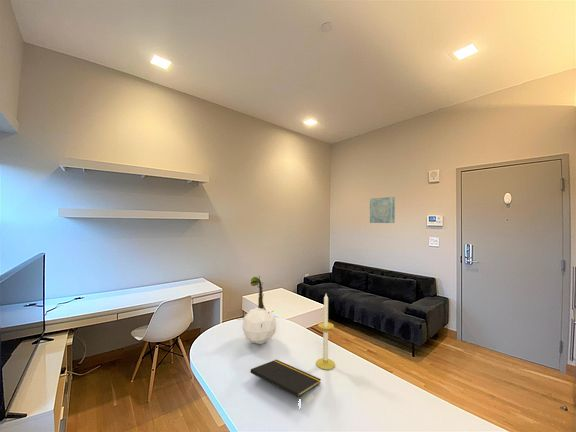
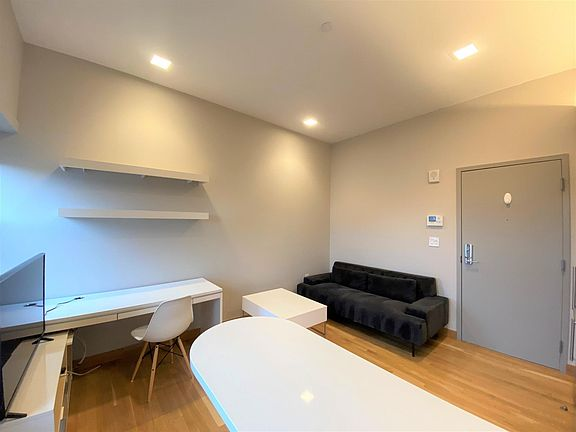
- notepad [249,359,322,398]
- candle [315,293,336,371]
- wall art [369,196,396,224]
- plant [236,275,277,345]
